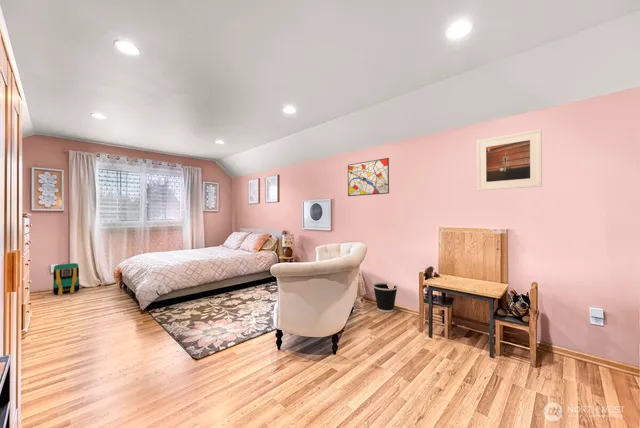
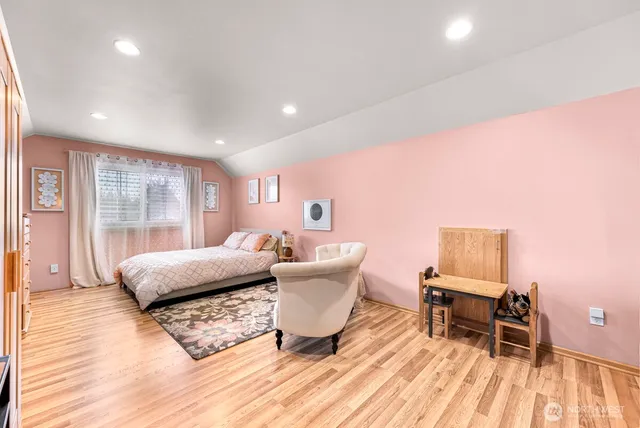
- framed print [476,128,543,192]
- backpack [51,261,81,296]
- wastebasket [372,282,399,313]
- wall art [347,157,390,197]
